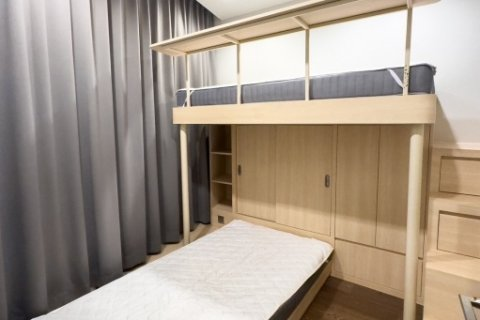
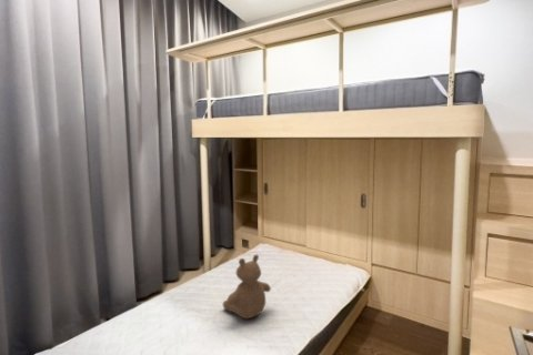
+ teddy bear [222,253,272,320]
